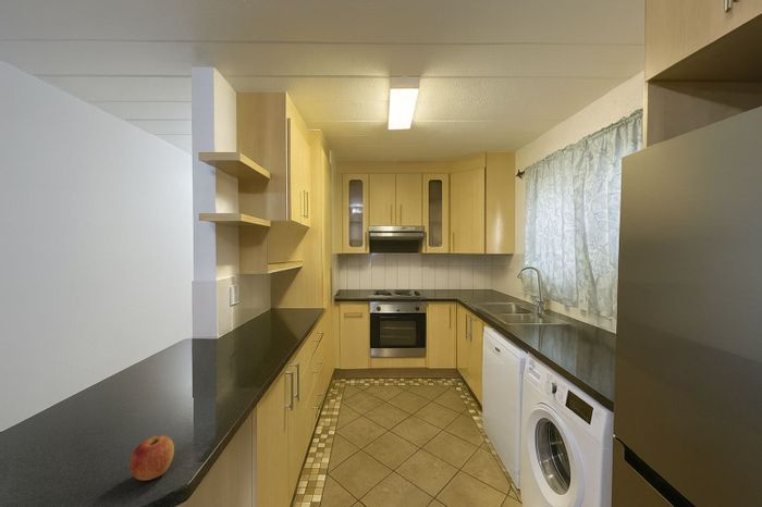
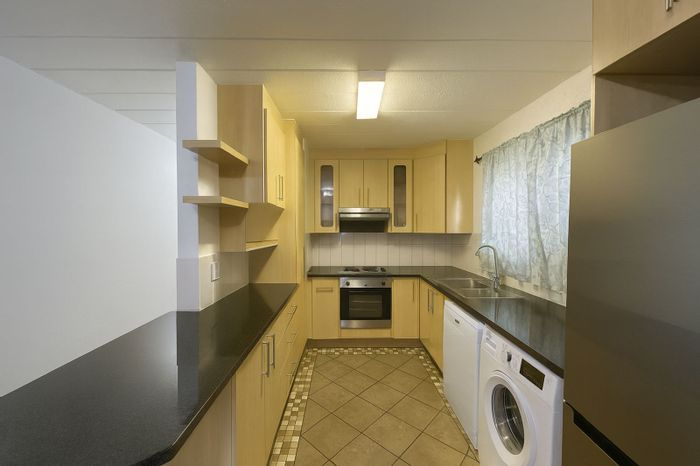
- apple [128,434,175,482]
